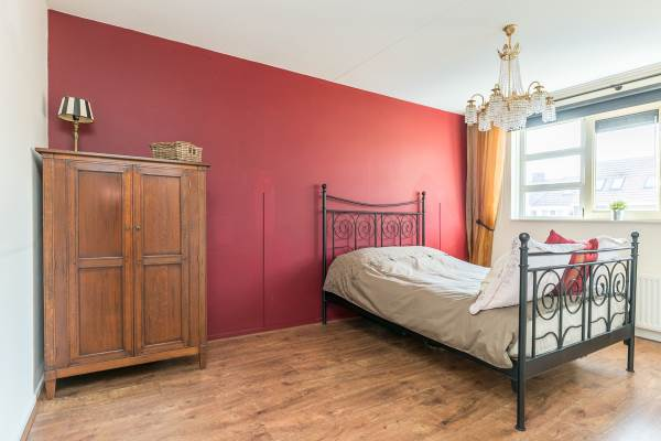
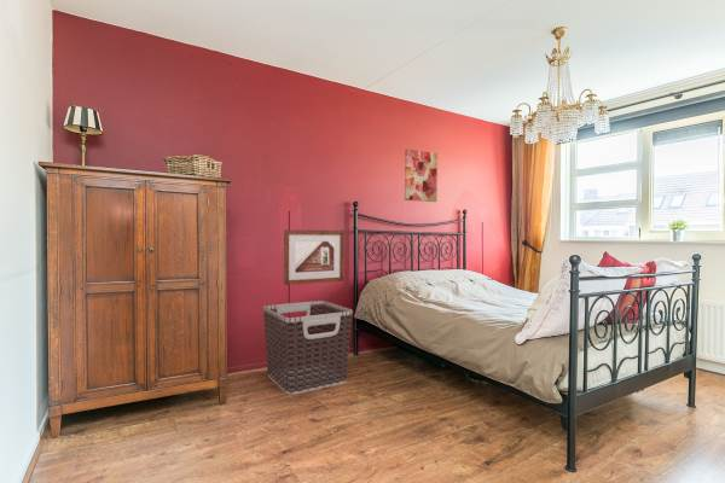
+ wall art [404,147,439,203]
+ clothes hamper [262,299,354,395]
+ picture frame [283,228,346,286]
